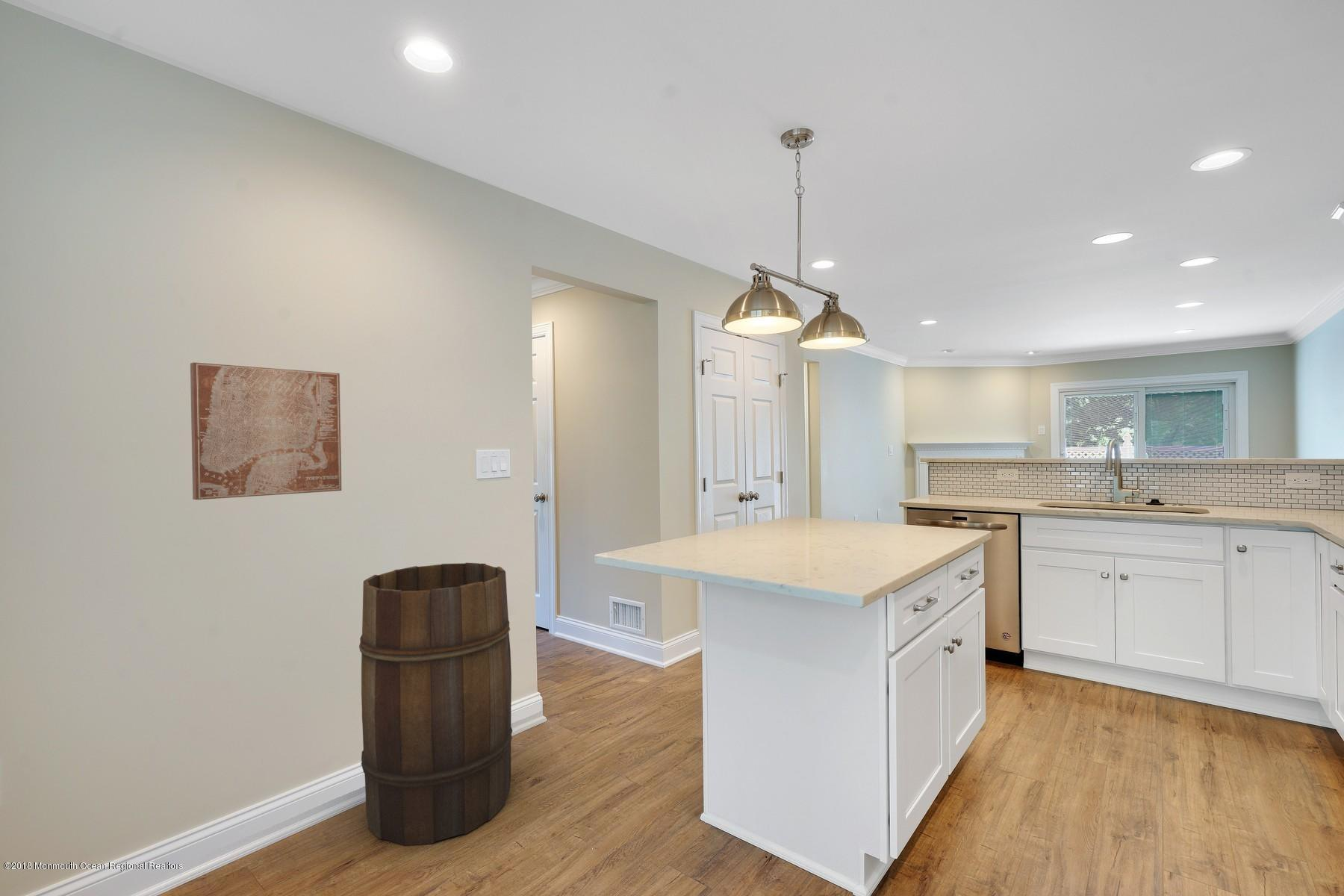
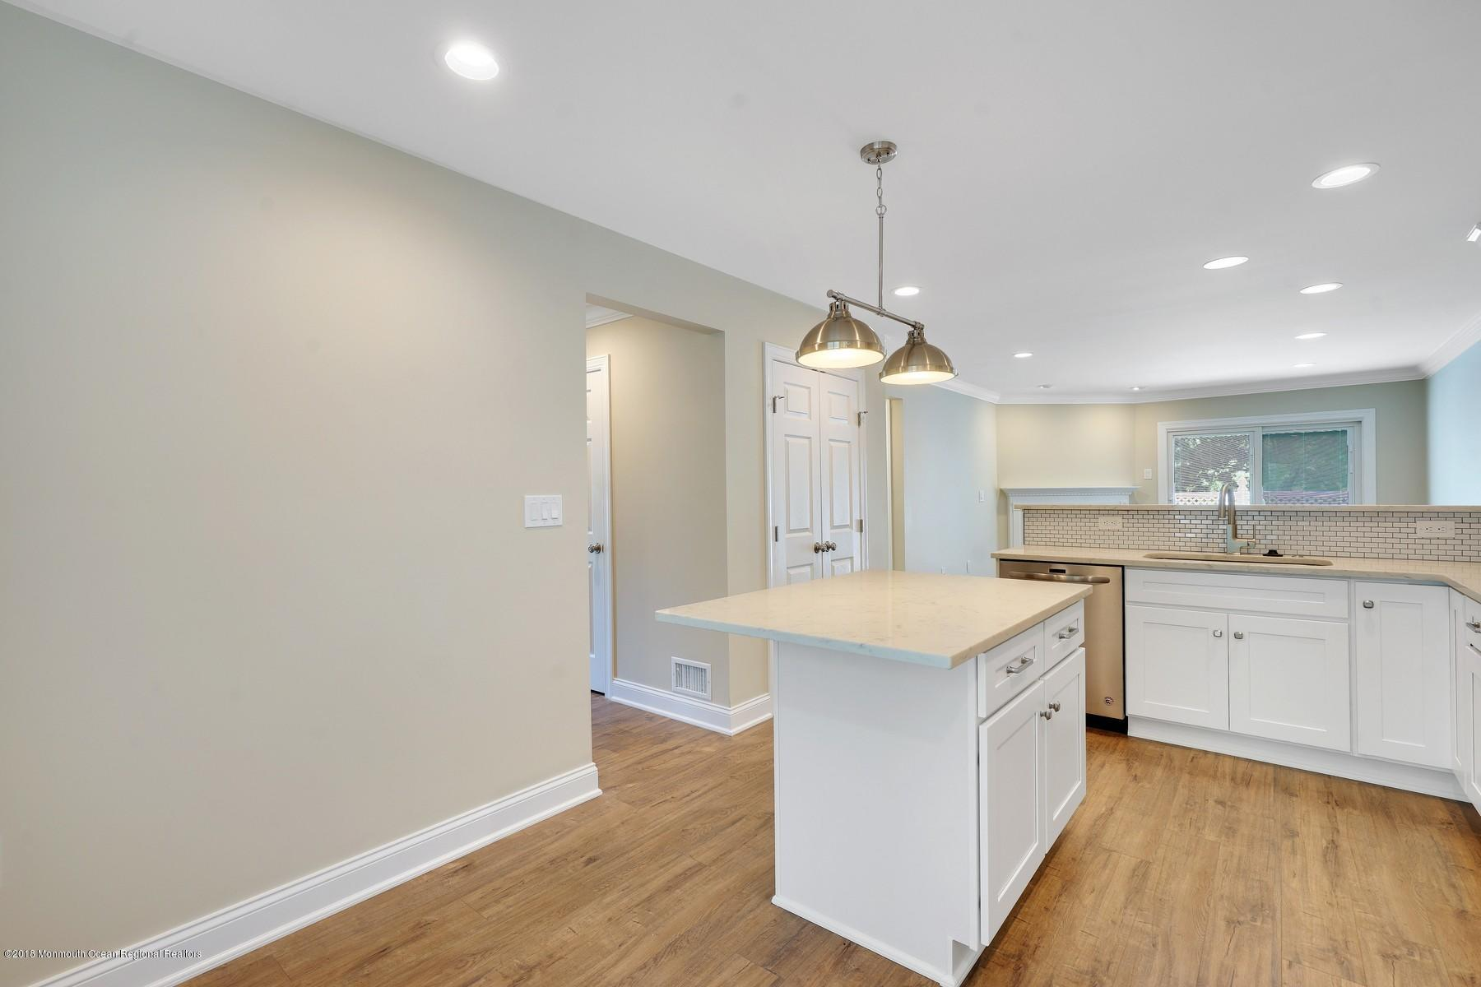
- wall art [190,361,342,500]
- wooden barrel [358,562,513,847]
